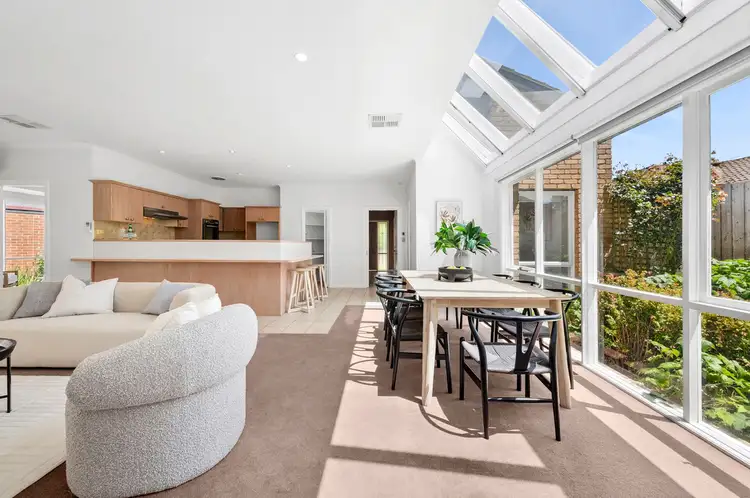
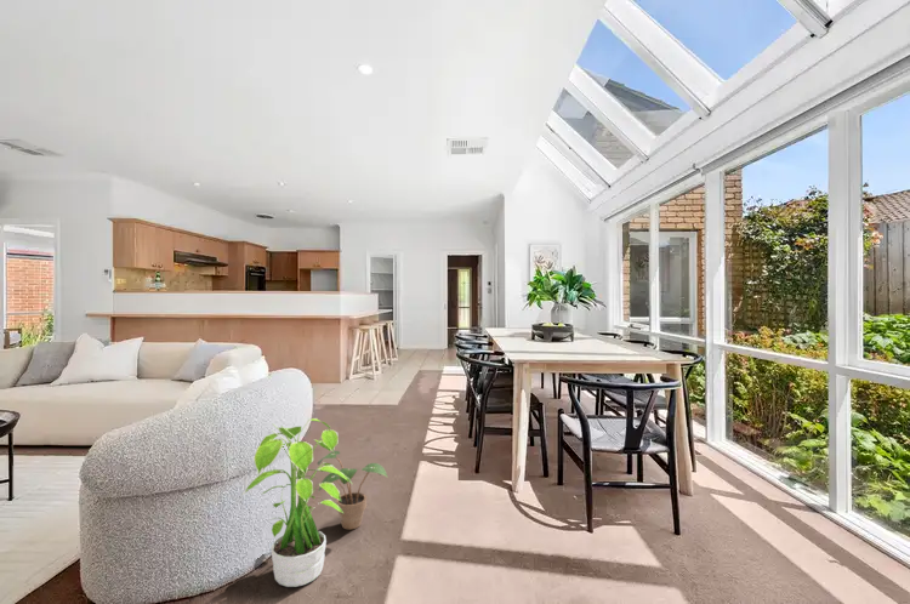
+ potted plant [317,450,388,531]
+ potted plant [240,417,353,588]
